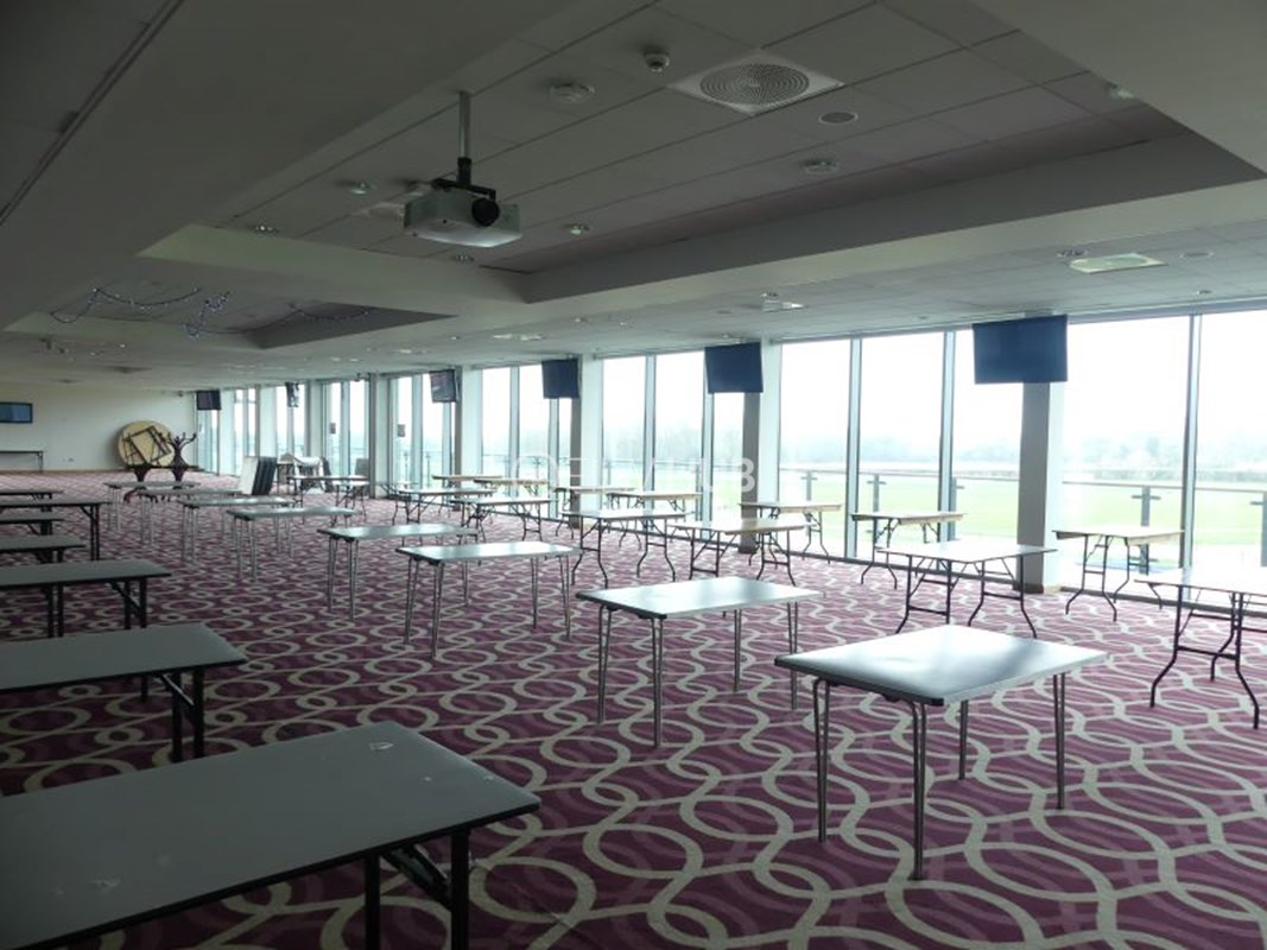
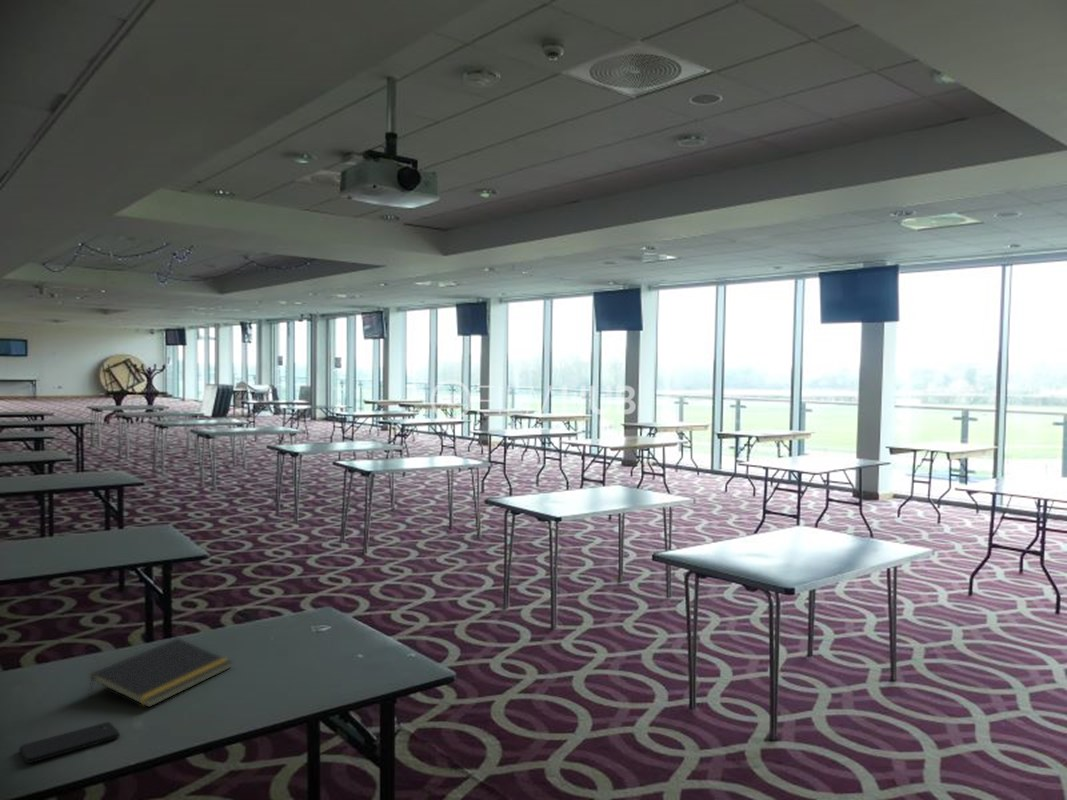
+ smartphone [18,721,121,764]
+ notepad [87,637,233,708]
